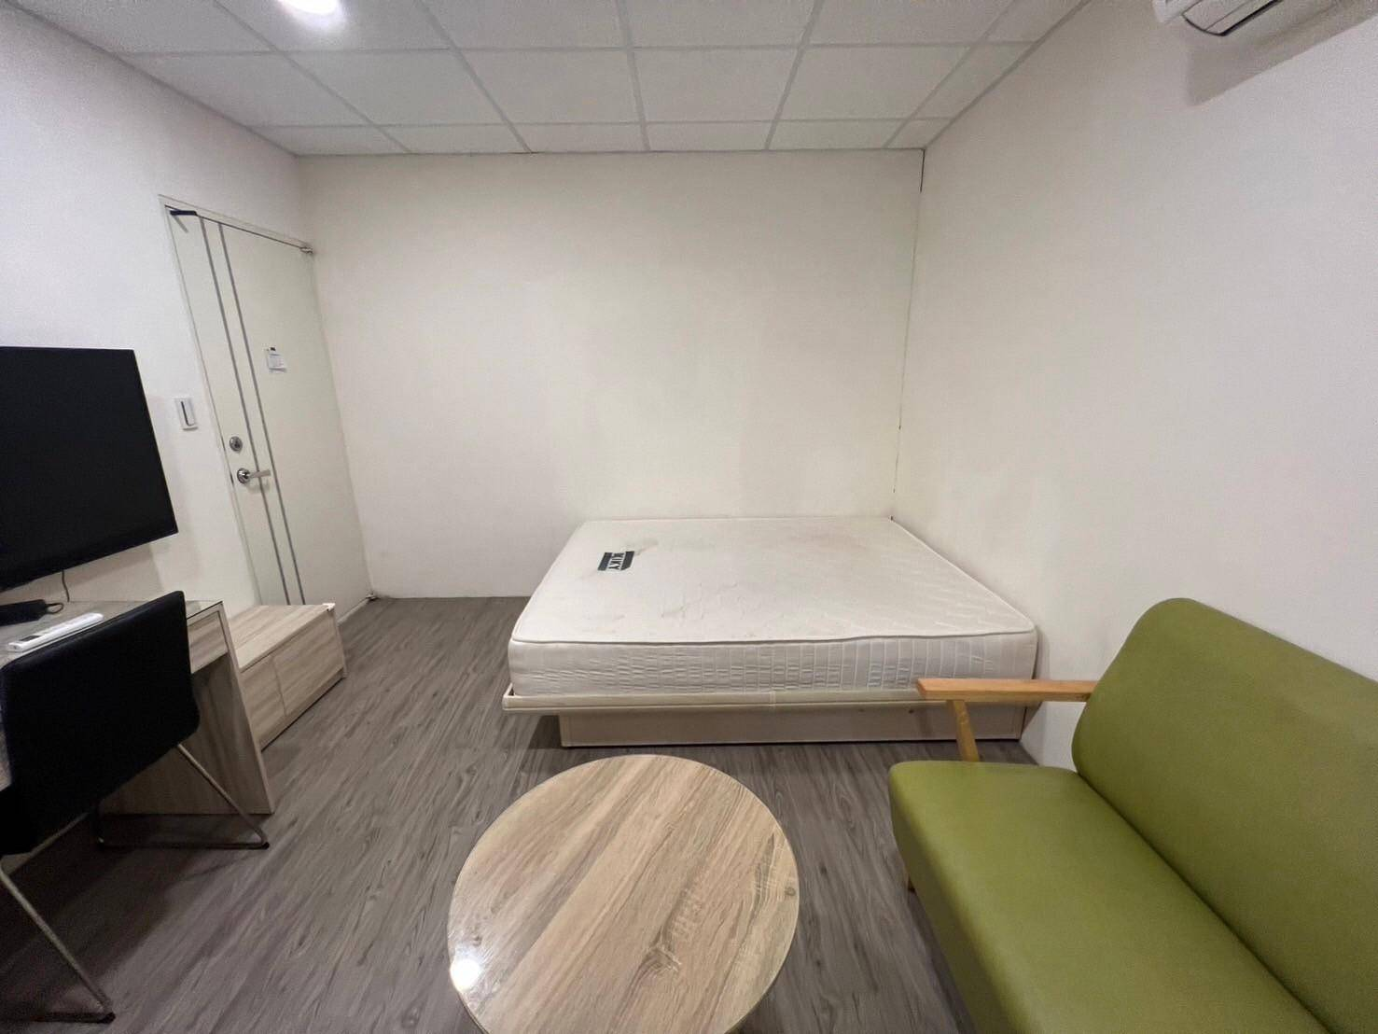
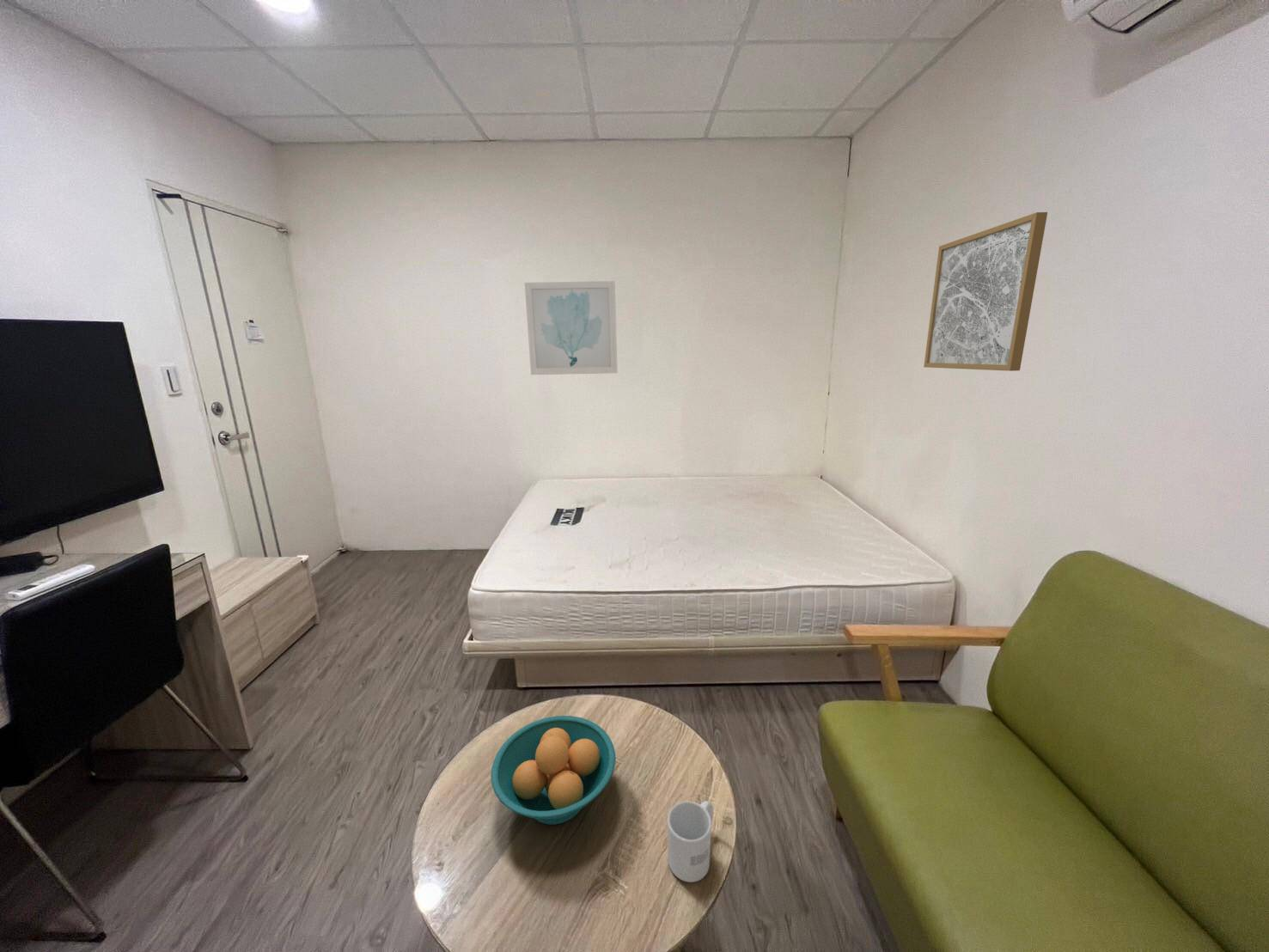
+ fruit bowl [491,715,616,825]
+ wall art [923,211,1048,372]
+ wall art [524,280,619,375]
+ mug [667,800,714,883]
